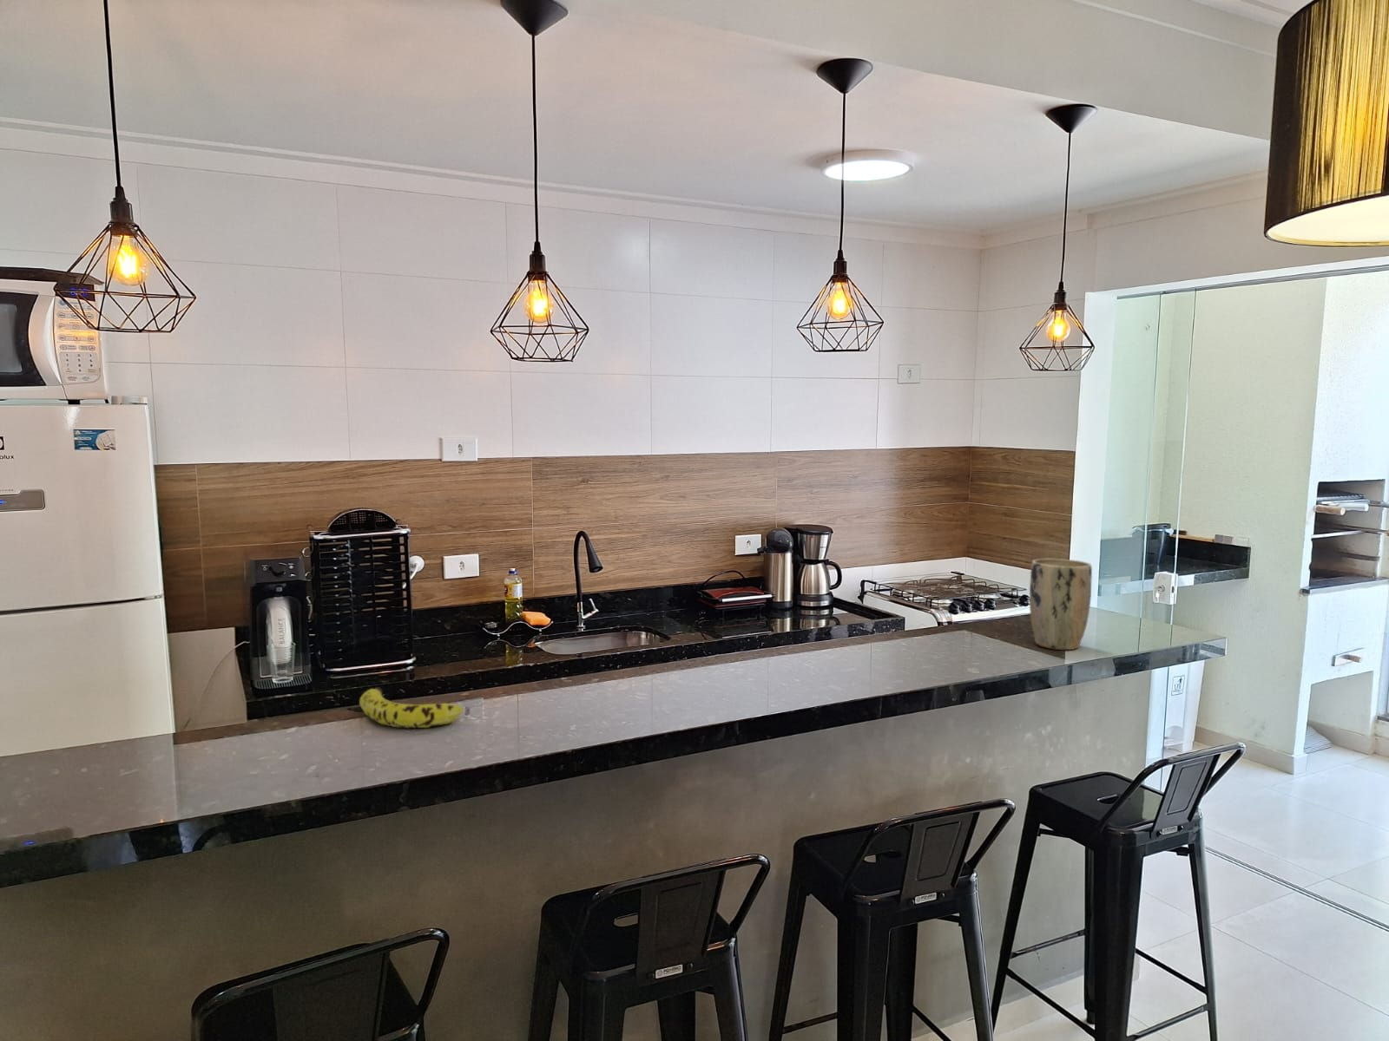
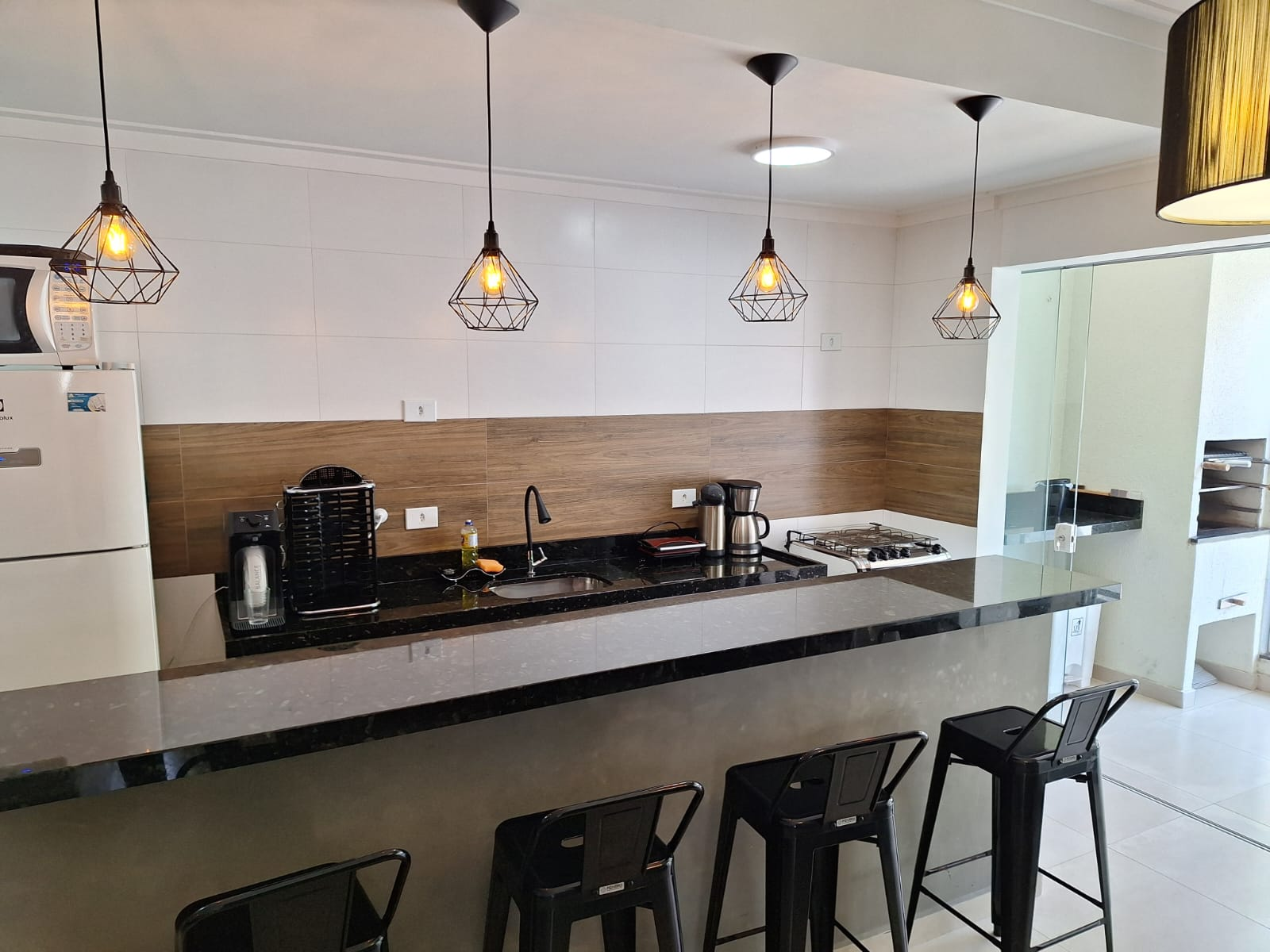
- plant pot [1029,558,1093,651]
- fruit [359,687,464,728]
